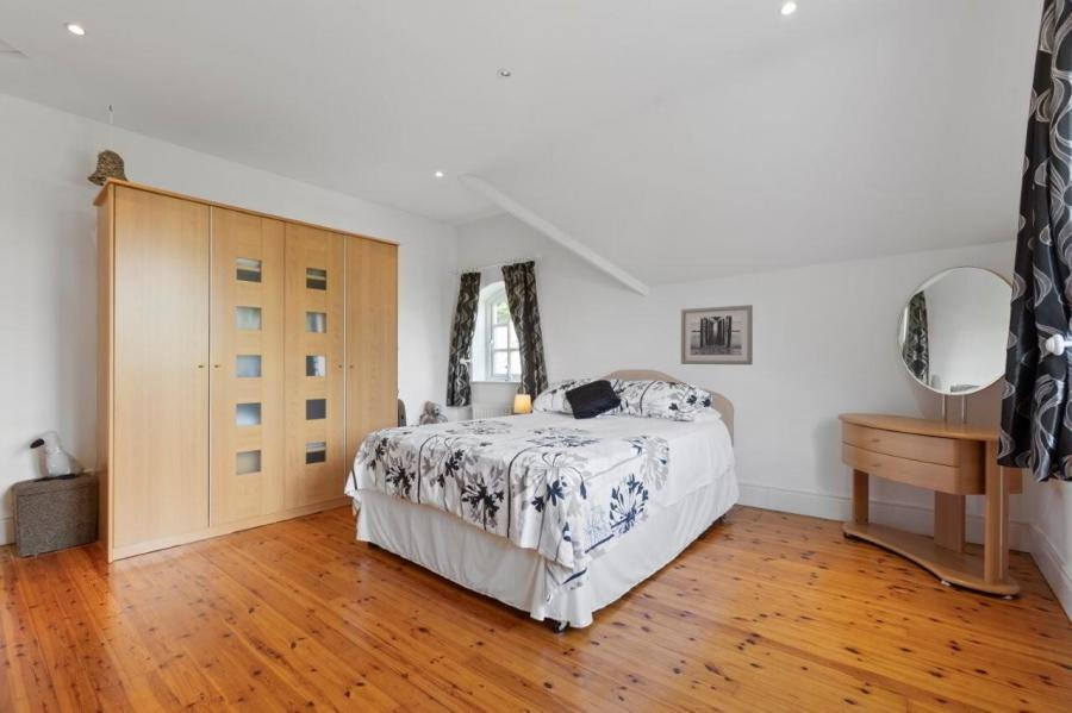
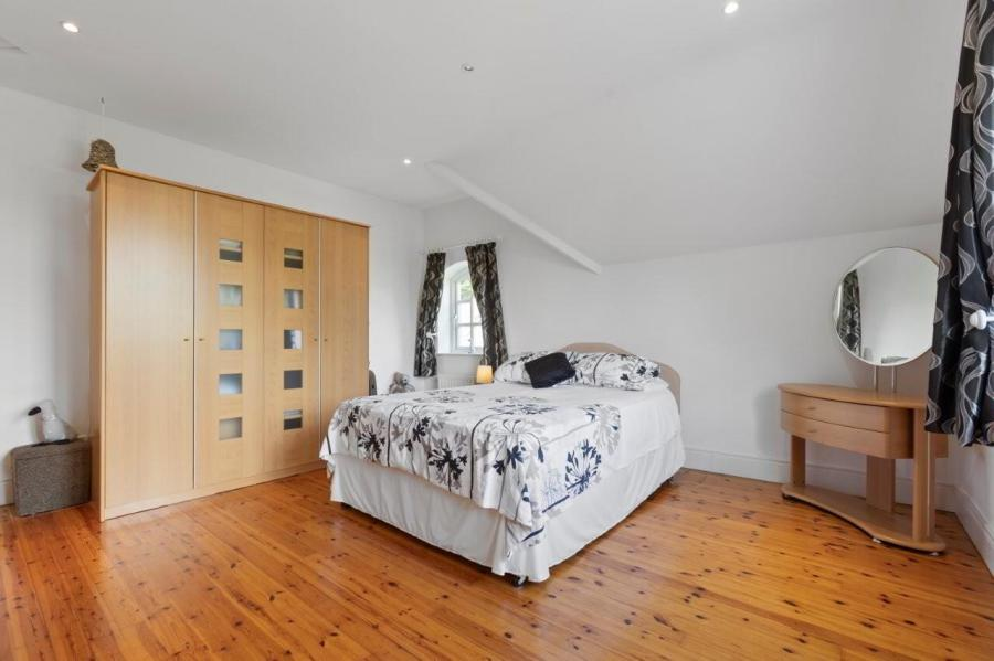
- wall art [680,304,754,367]
